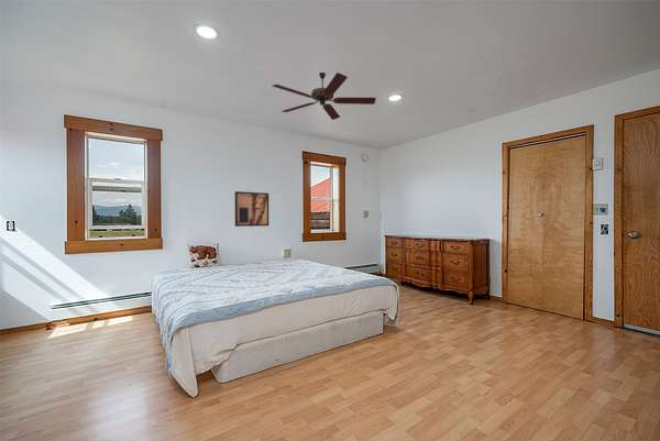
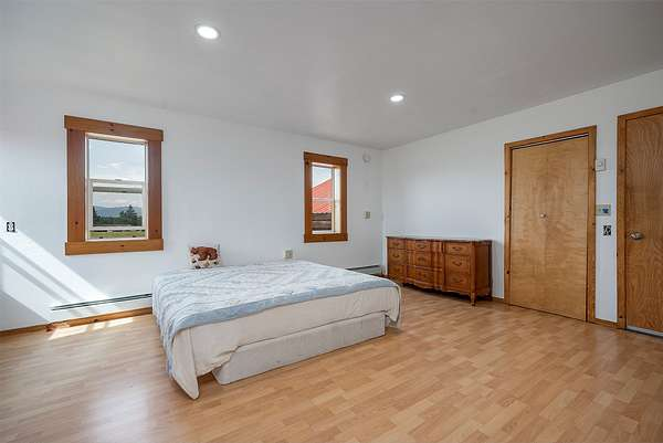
- wall art [234,190,270,228]
- ceiling fan [272,71,377,121]
